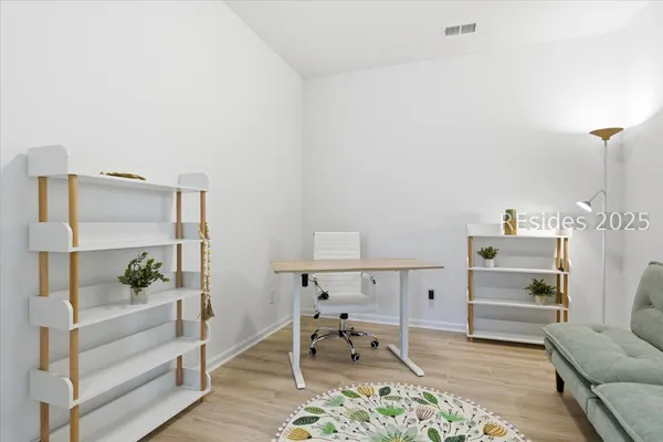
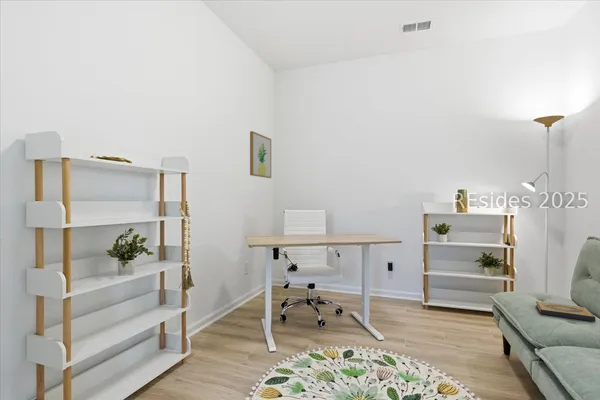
+ wall art [249,130,272,179]
+ hardback book [535,300,596,323]
